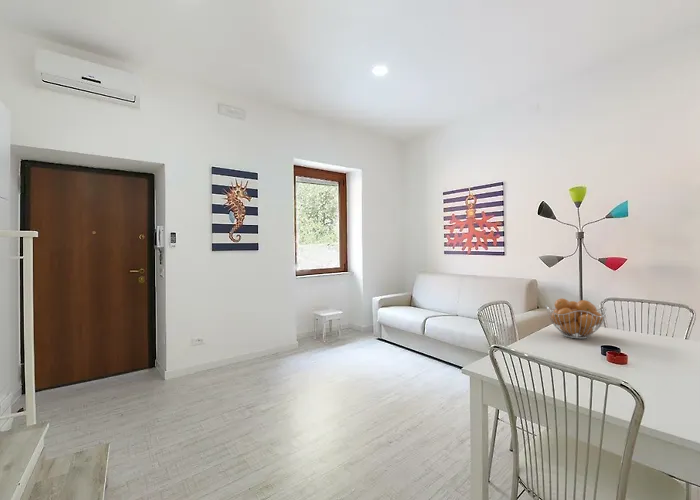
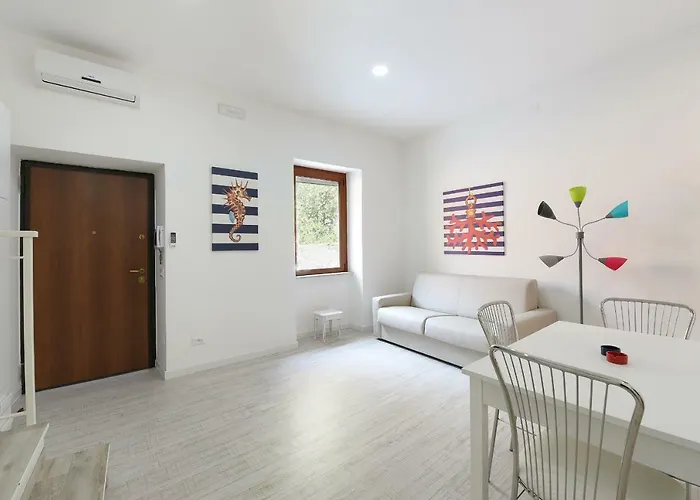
- fruit basket [545,298,608,340]
